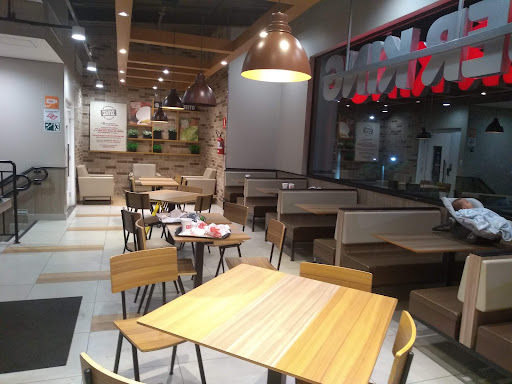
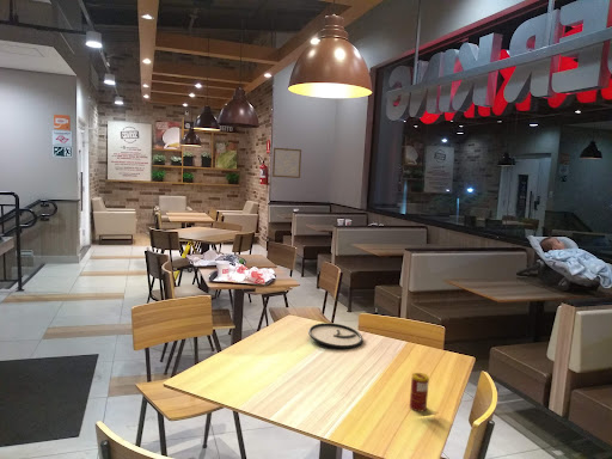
+ wall art [271,147,302,179]
+ beverage can [409,372,430,412]
+ plate [307,322,363,349]
